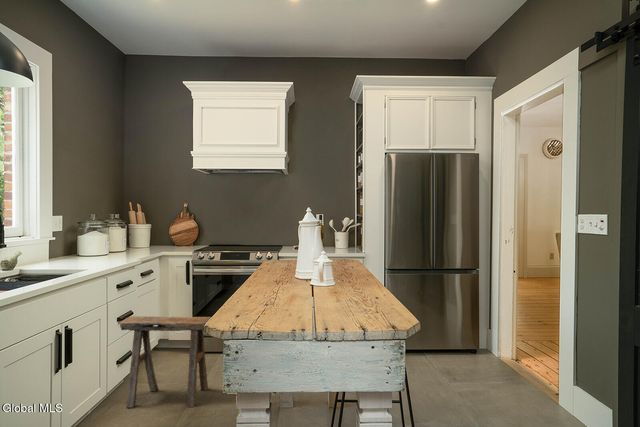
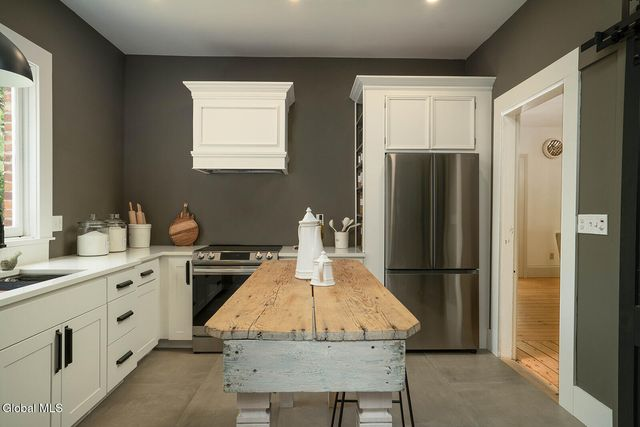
- stool [119,315,212,409]
